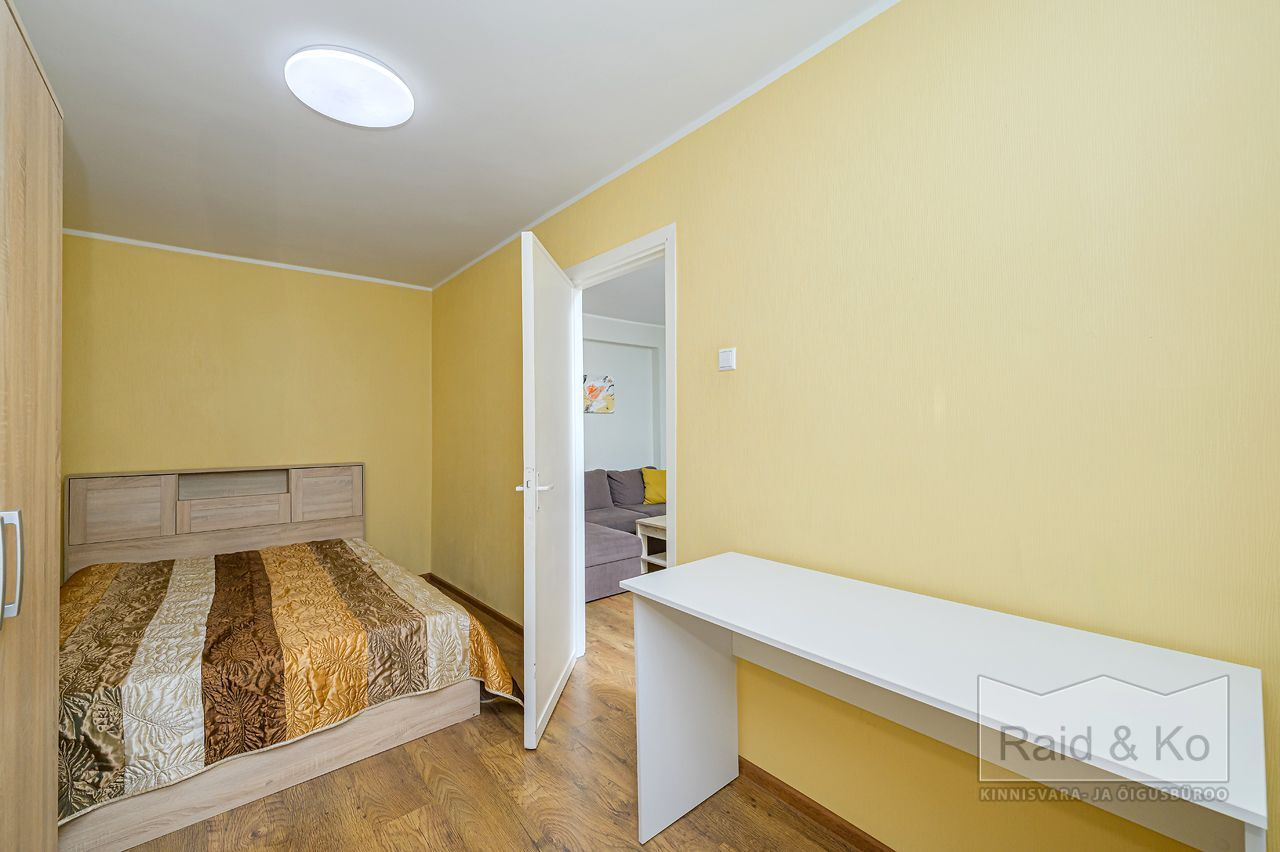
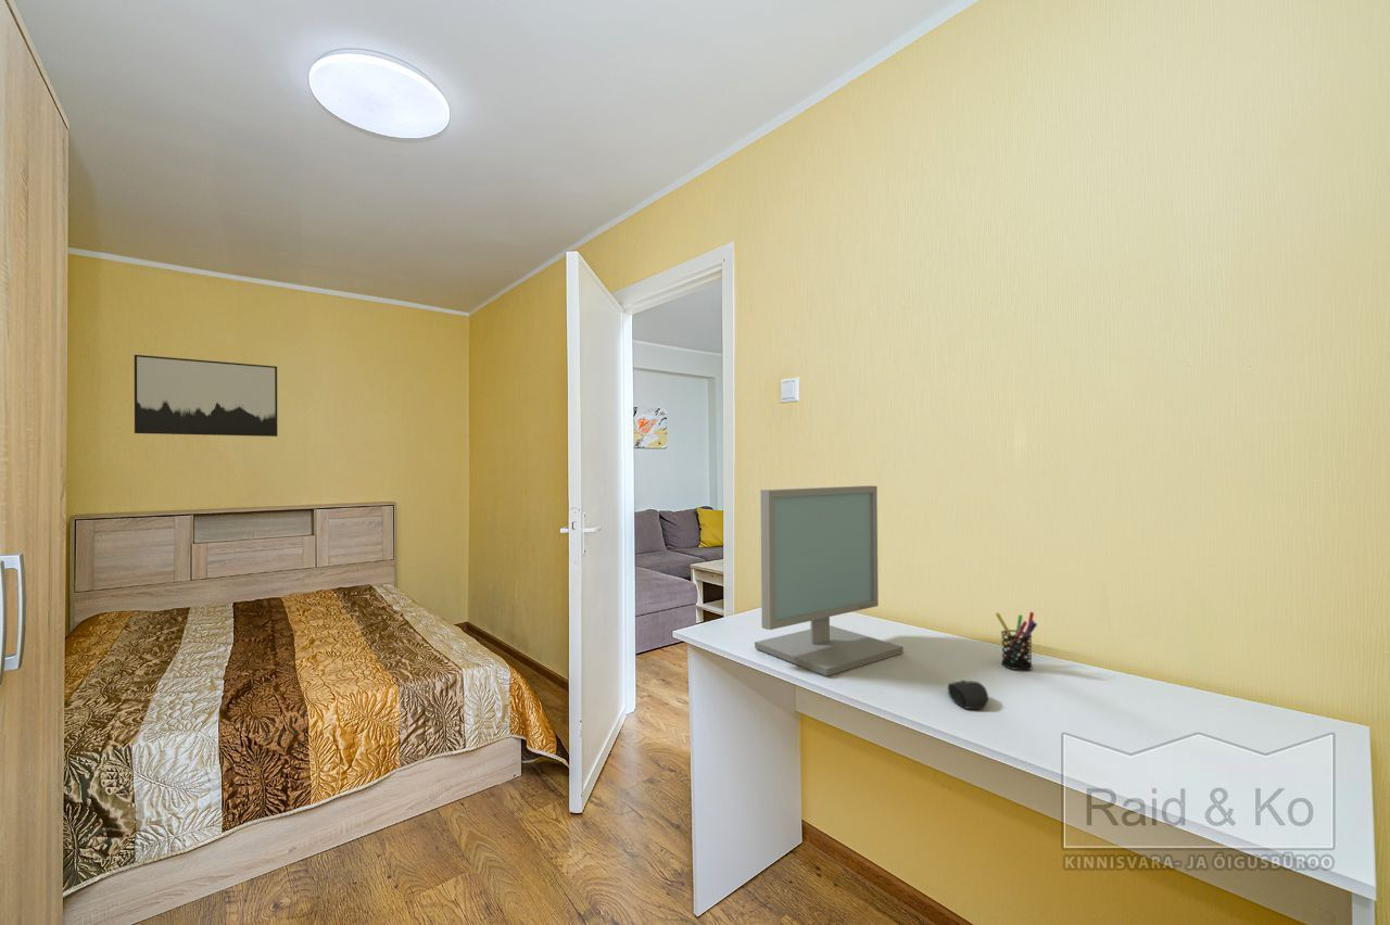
+ wall art [134,354,278,438]
+ pen holder [995,611,1038,671]
+ mouse [947,679,989,710]
+ computer monitor [754,484,905,677]
